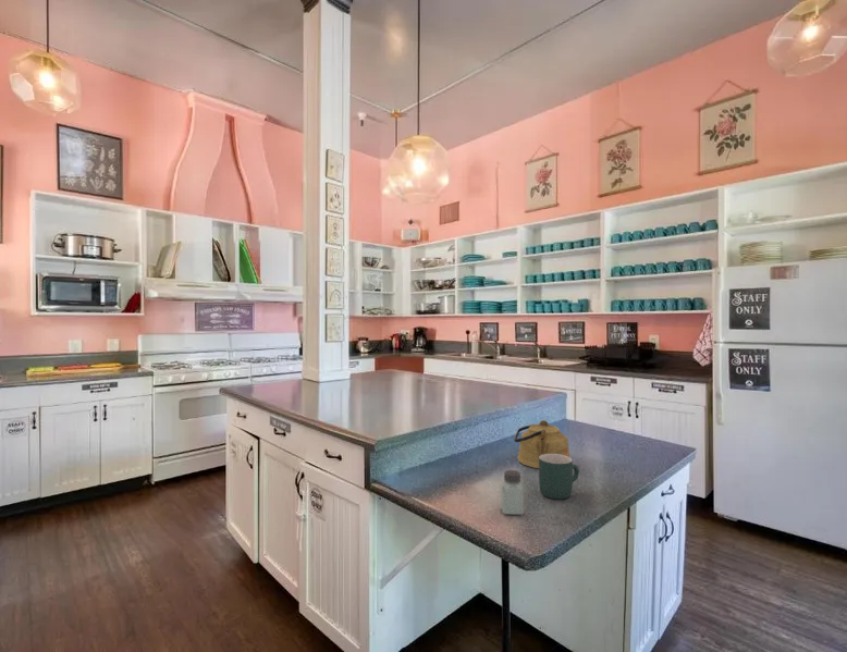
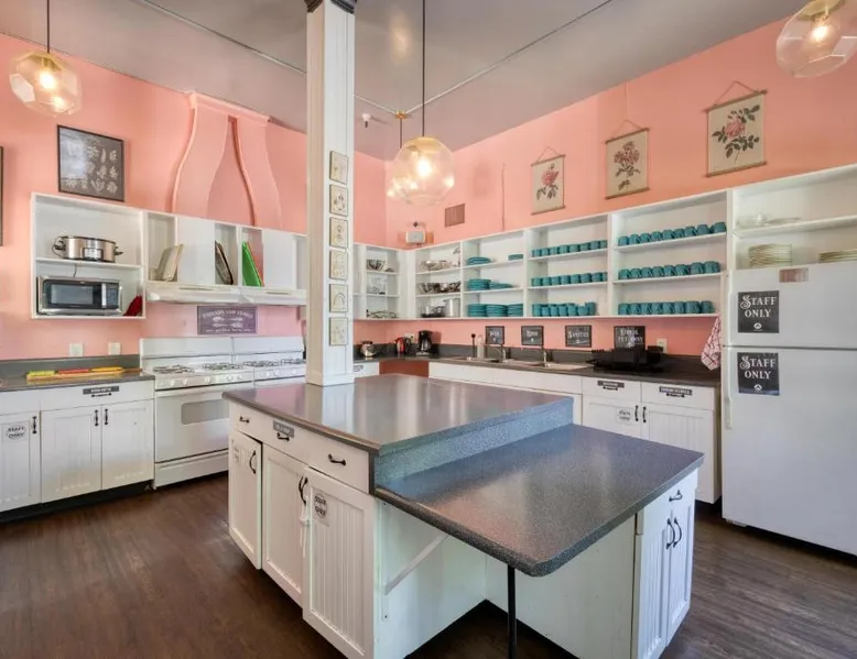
- kettle [513,419,570,469]
- saltshaker [501,469,525,516]
- mug [538,454,580,501]
